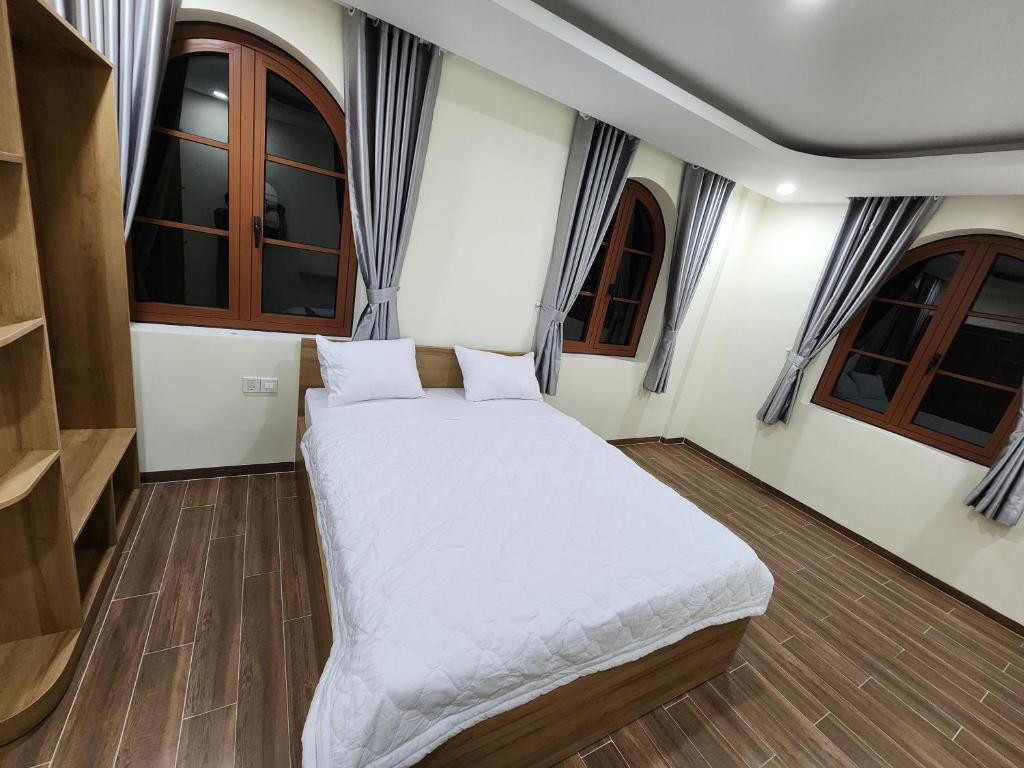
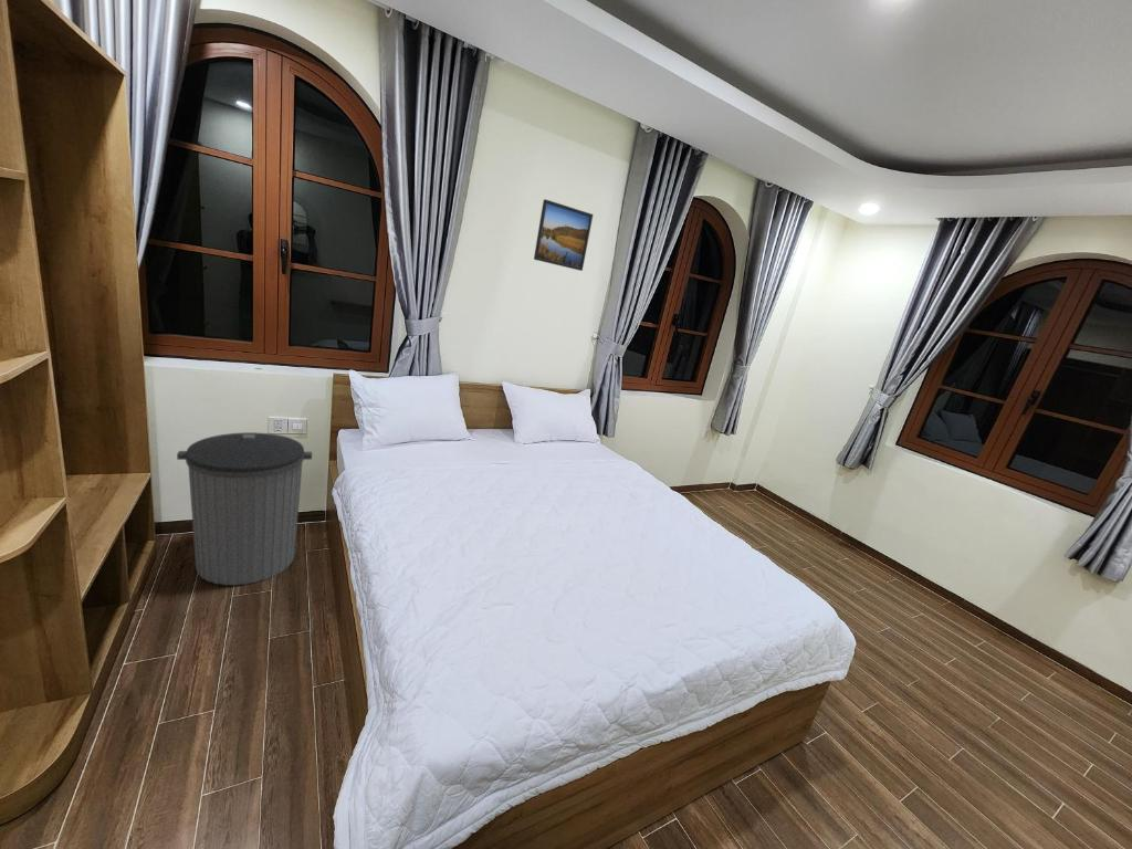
+ trash can [176,431,313,586]
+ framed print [533,198,595,272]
